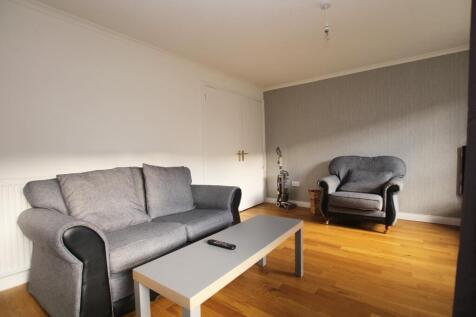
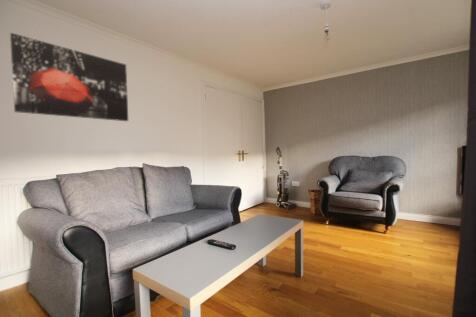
+ wall art [9,32,129,122]
